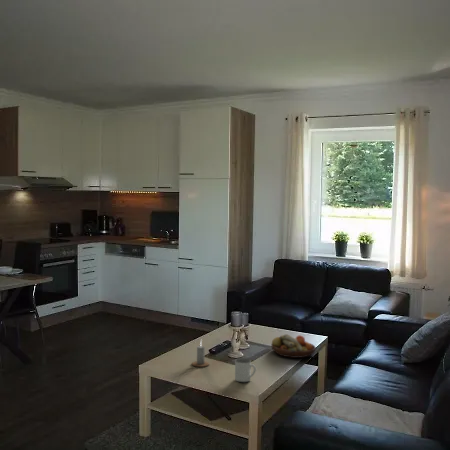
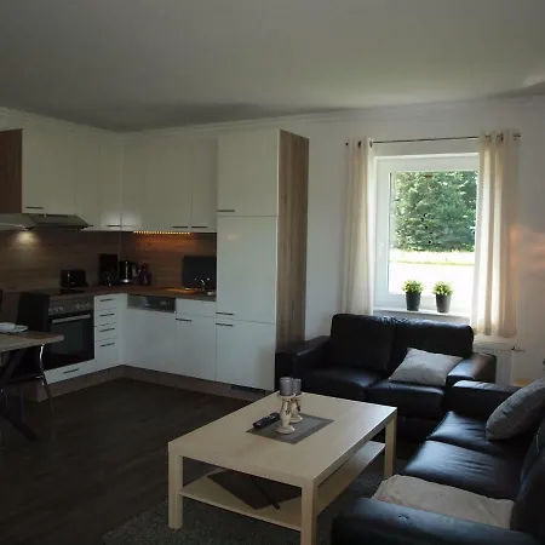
- mug [234,357,257,383]
- candle [191,339,210,368]
- fruit bowl [270,333,317,359]
